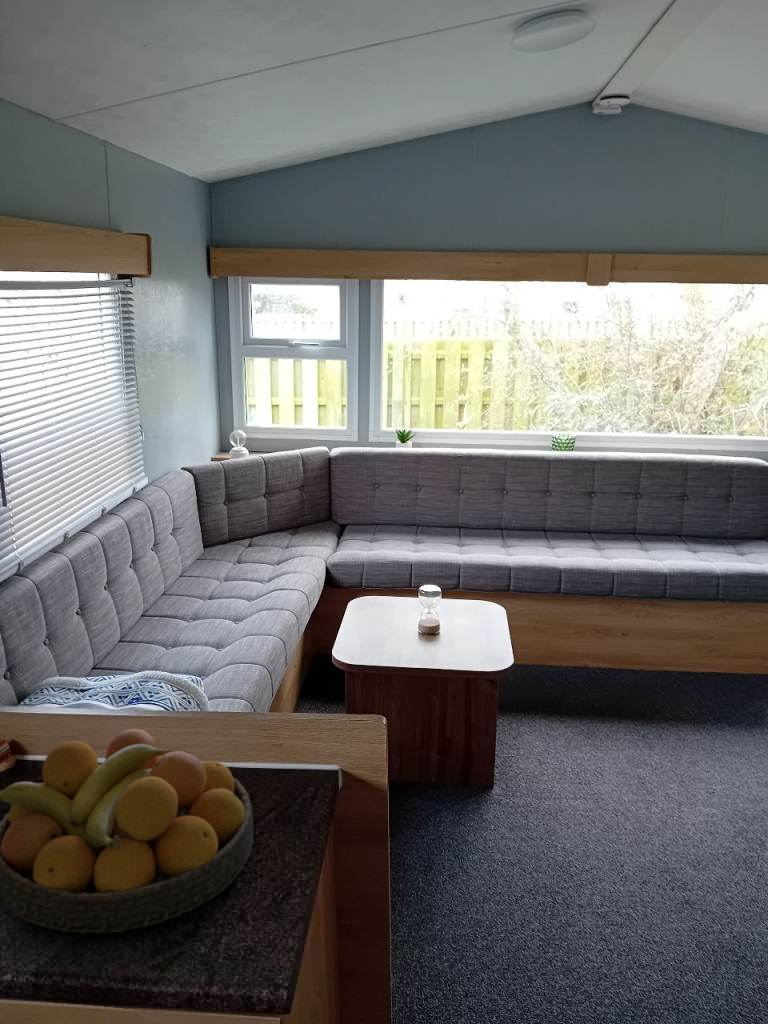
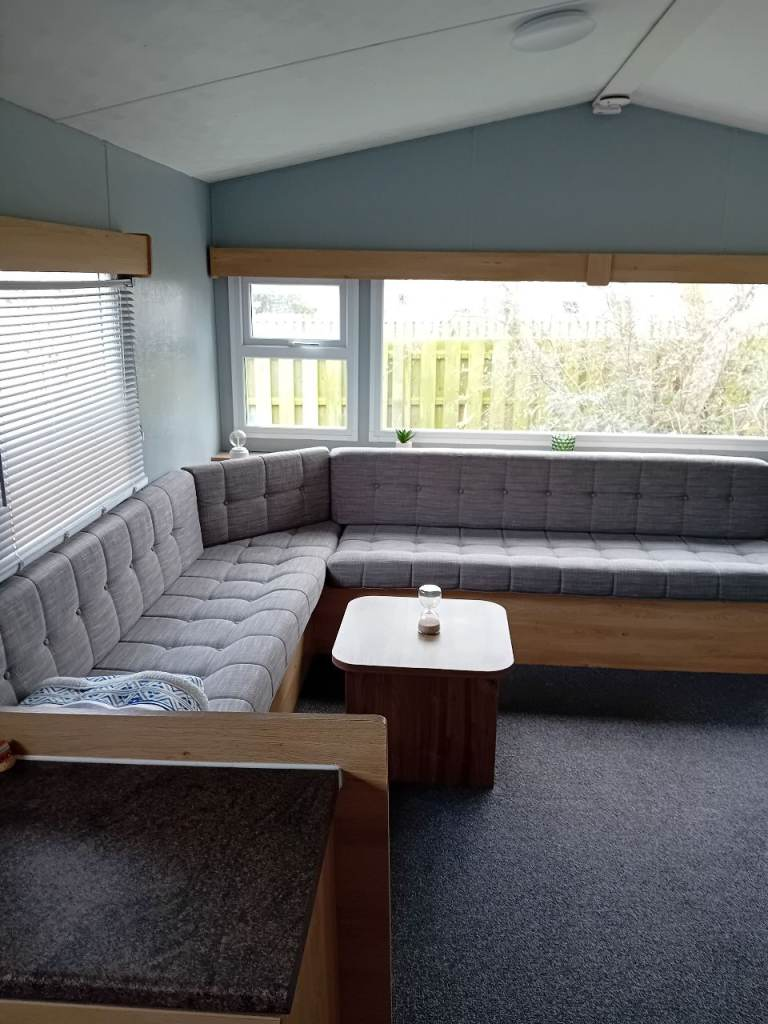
- fruit bowl [0,728,254,934]
